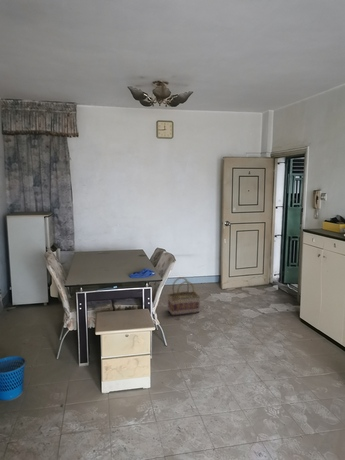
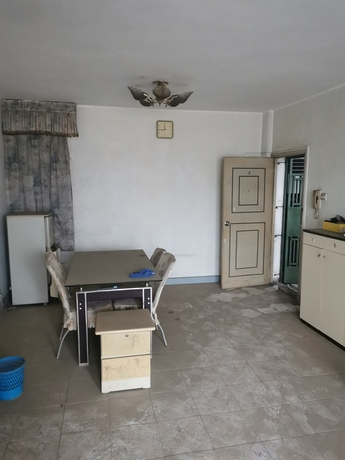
- basket [166,276,201,316]
